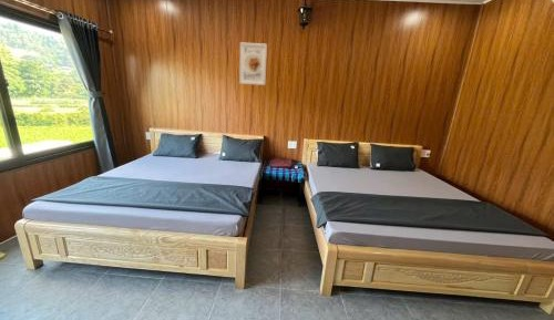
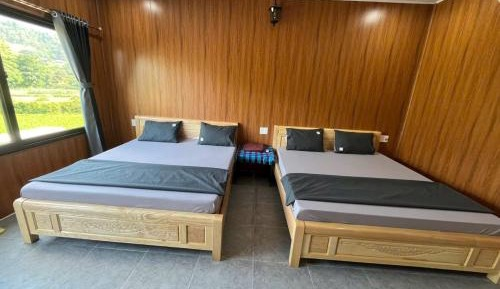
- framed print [238,42,268,86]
